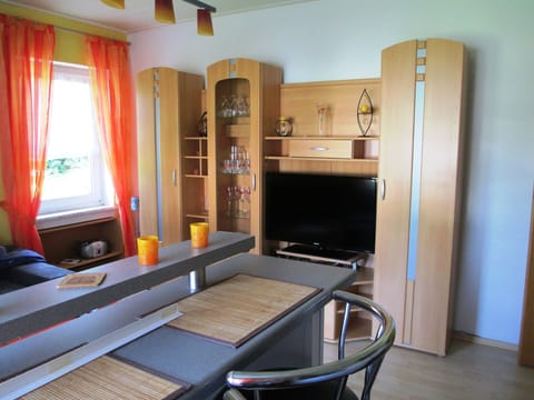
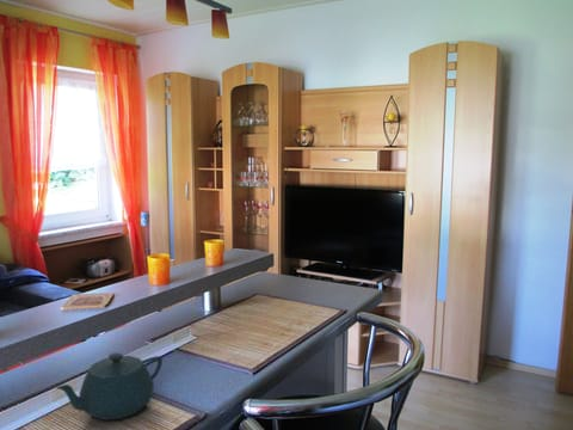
+ teapot [55,351,164,422]
